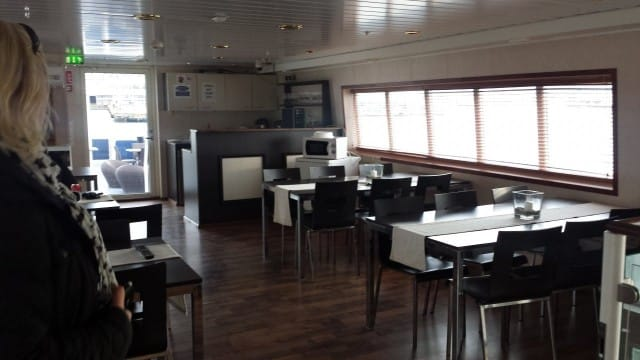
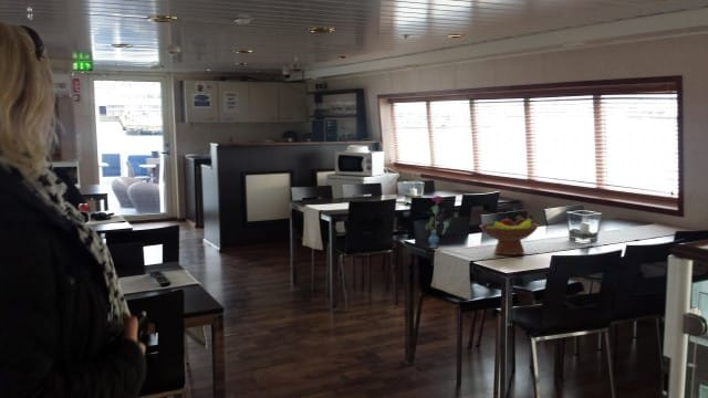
+ fruit bowl [478,213,540,256]
+ vase [424,195,452,249]
